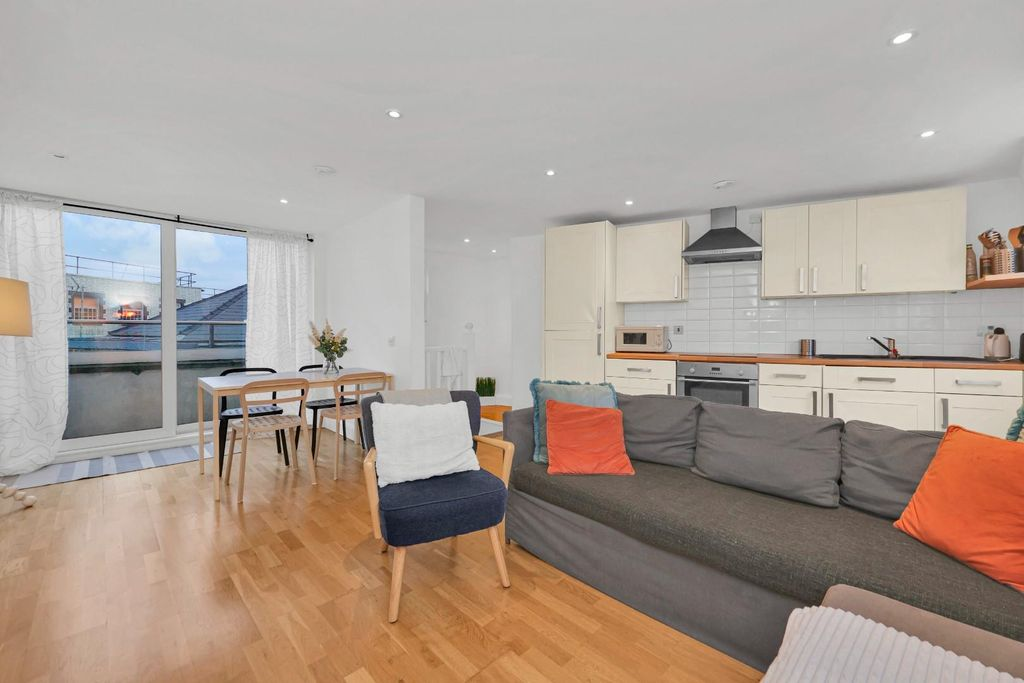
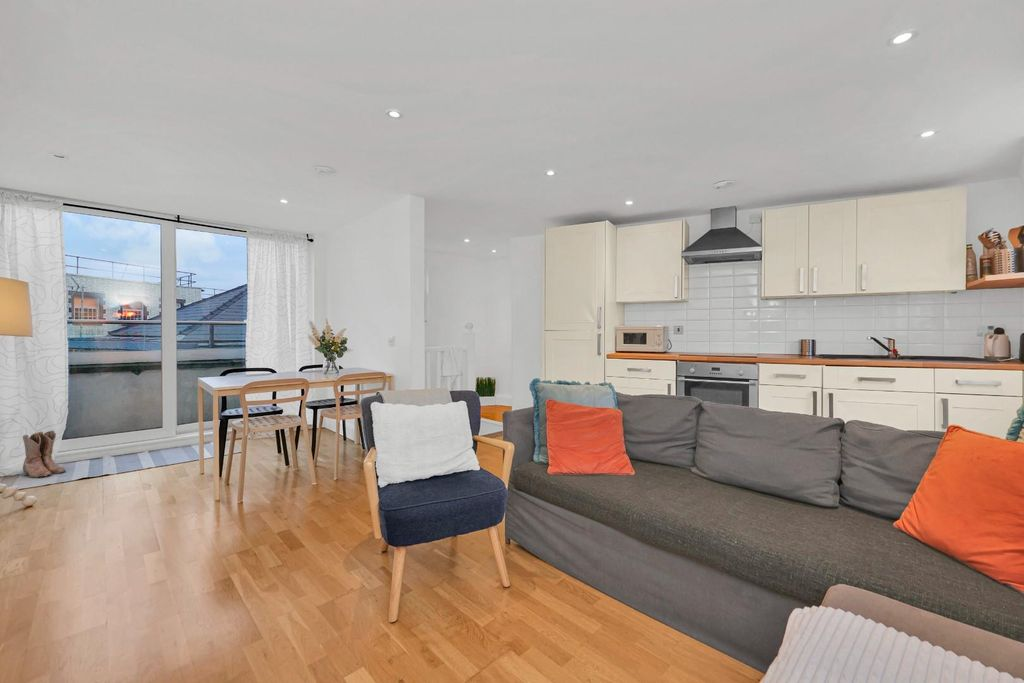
+ boots [22,429,67,478]
